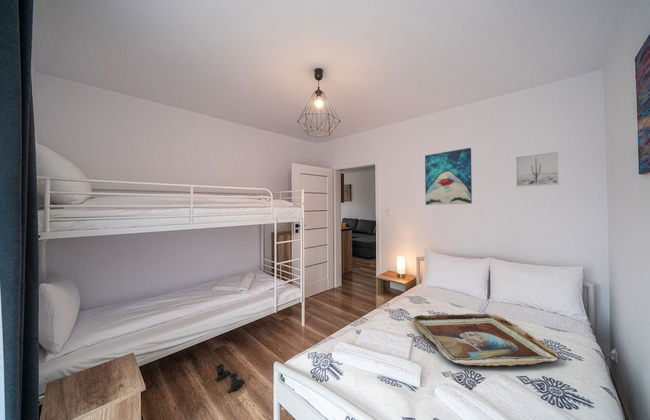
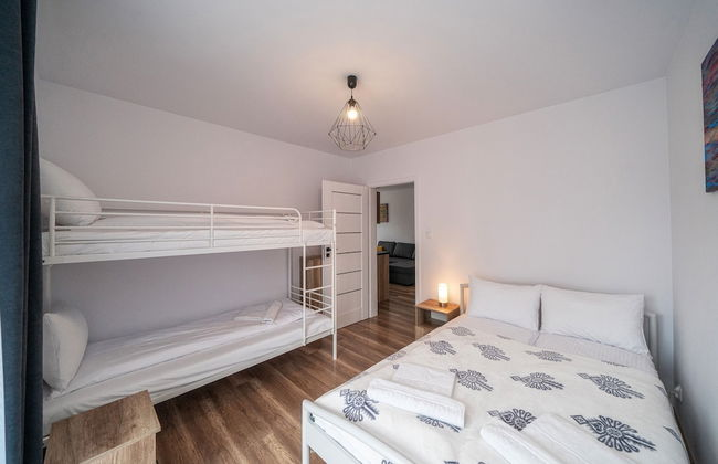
- wall art [515,150,560,188]
- boots [214,363,246,393]
- tray [413,312,559,367]
- wall art [424,147,473,206]
